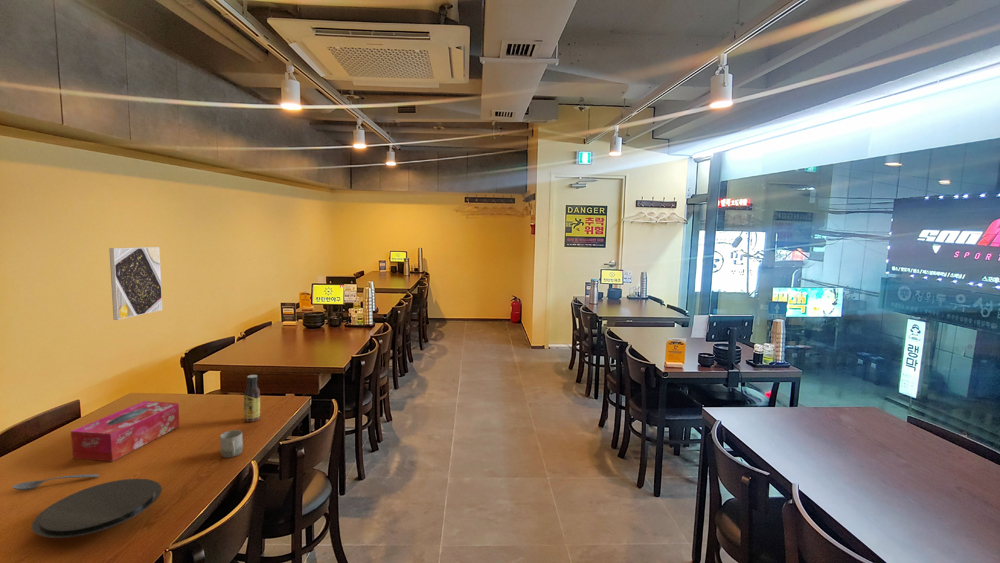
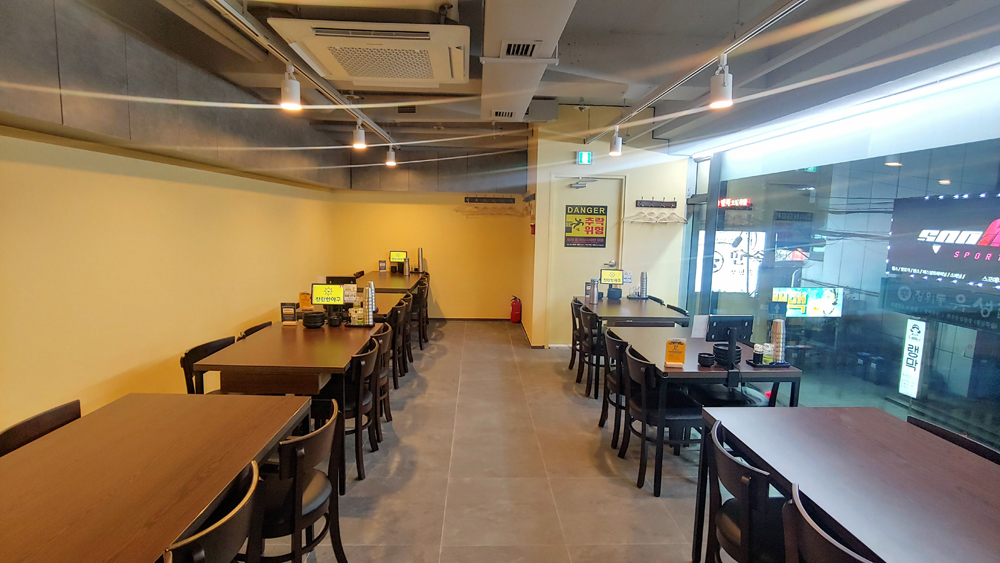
- sauce bottle [243,374,261,423]
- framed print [108,246,163,321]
- plate [31,478,163,539]
- tissue box [70,400,180,462]
- cup [219,429,244,458]
- soupspoon [12,473,100,491]
